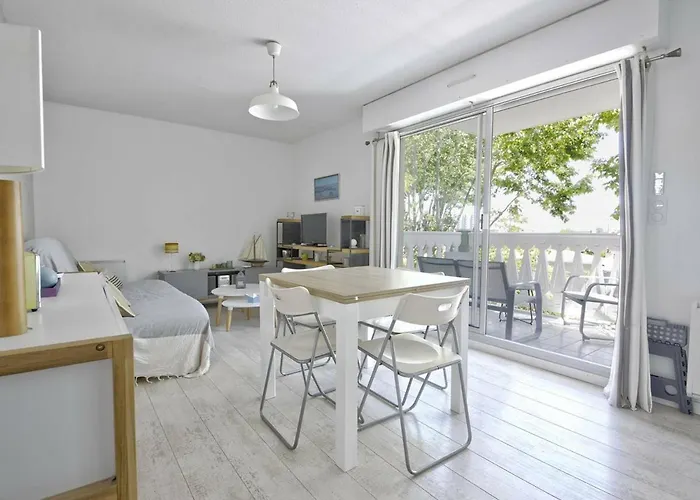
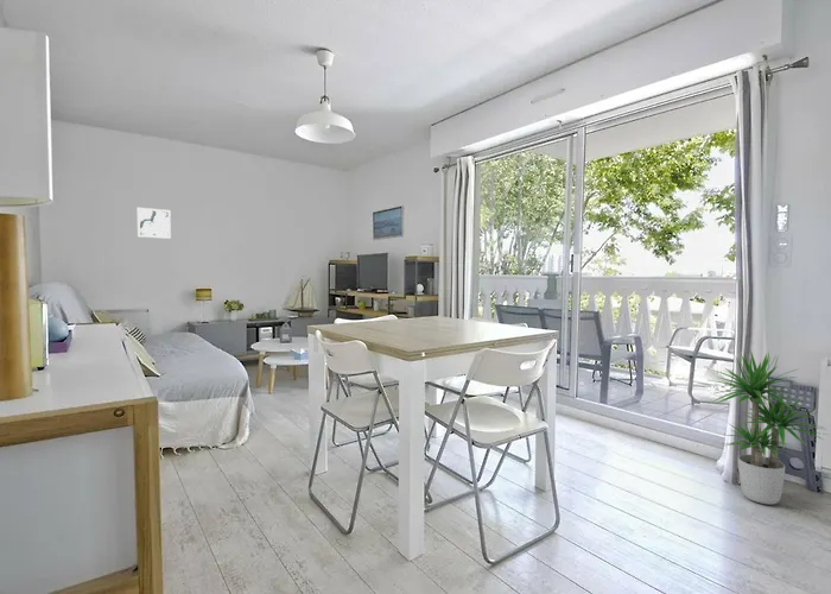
+ potted plant [708,349,830,506]
+ wall art [137,207,172,240]
